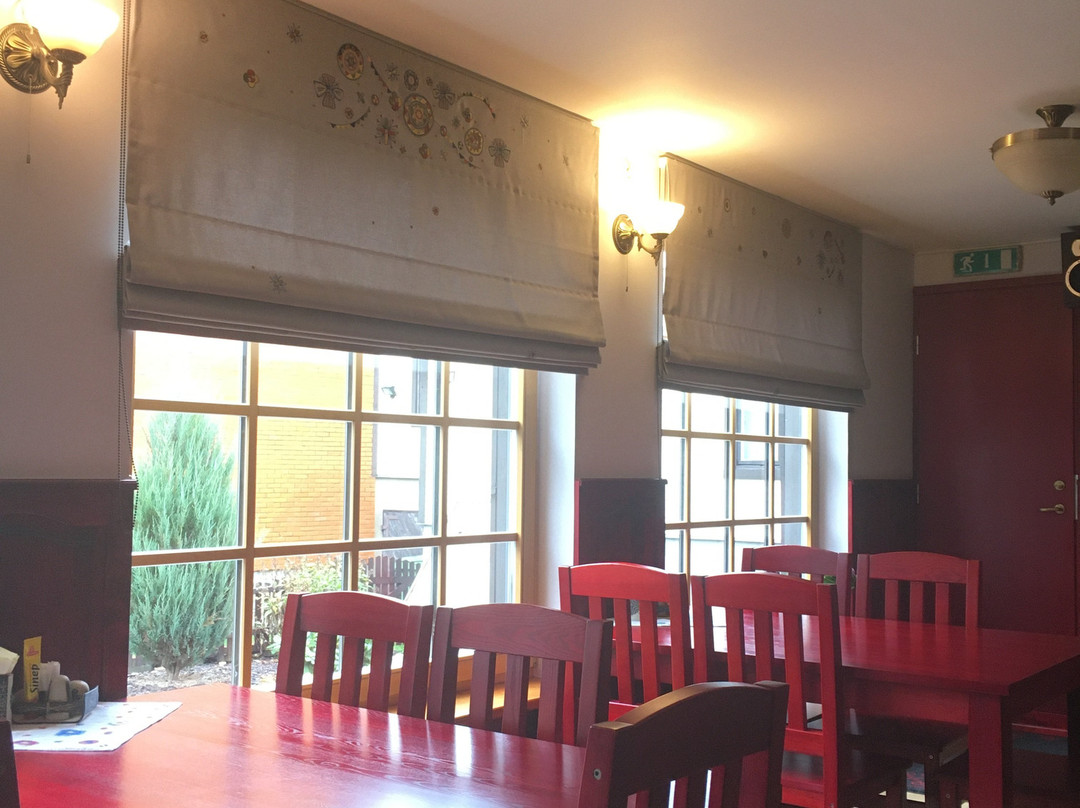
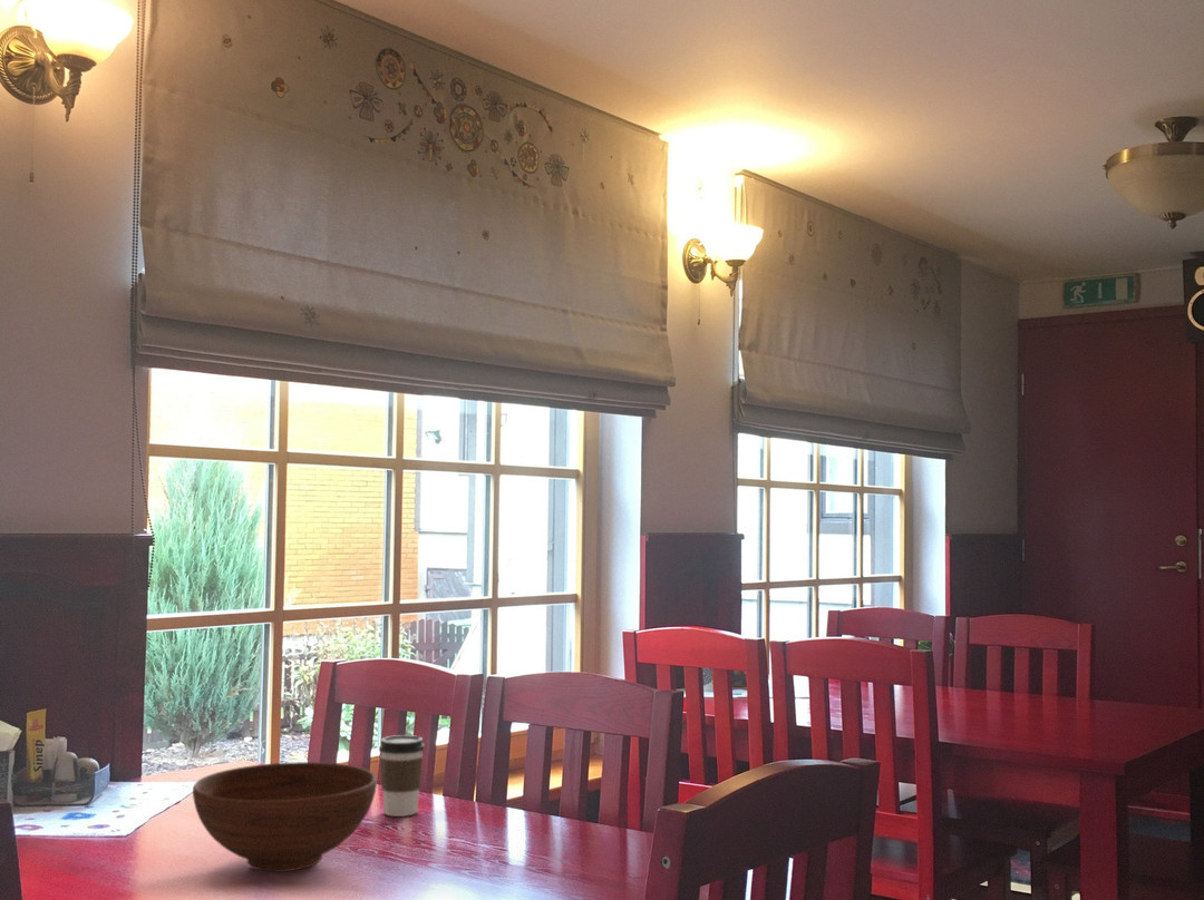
+ coffee cup [378,734,426,818]
+ bowl [192,761,378,873]
